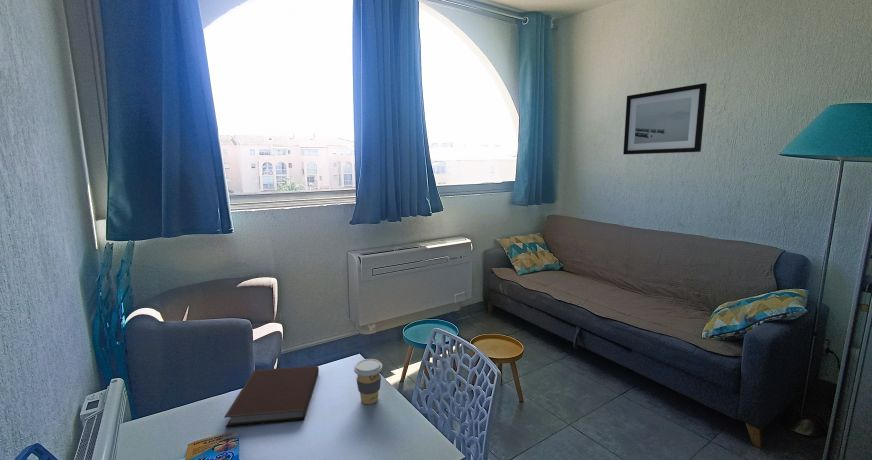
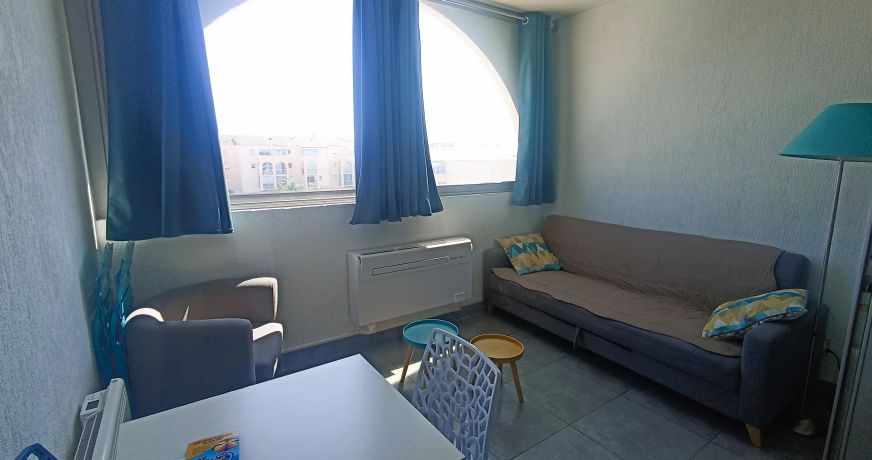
- wall art [622,82,708,155]
- notebook [224,365,320,429]
- coffee cup [353,358,383,405]
